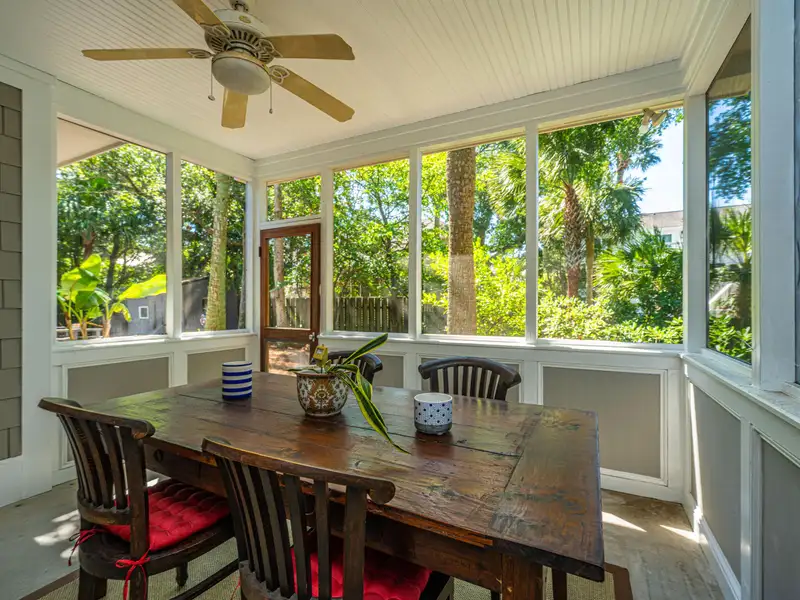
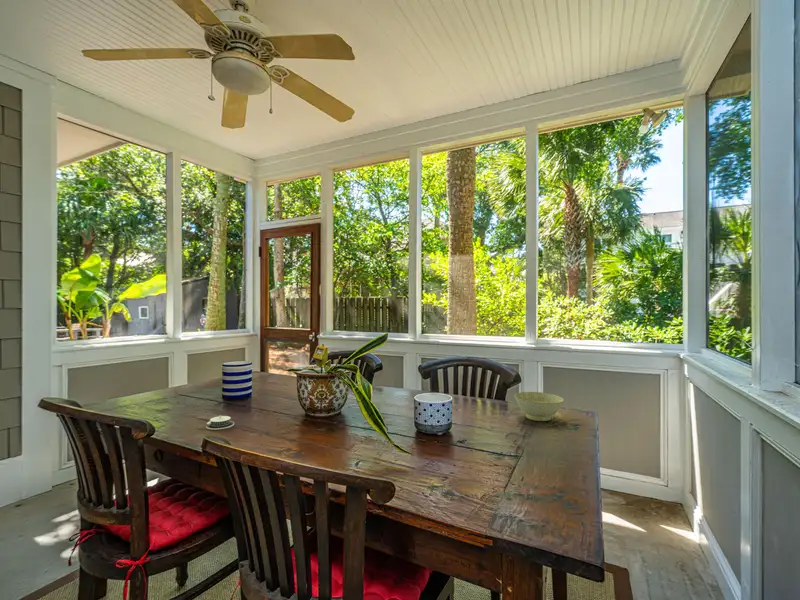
+ bowl [513,391,565,422]
+ architectural model [205,413,235,431]
